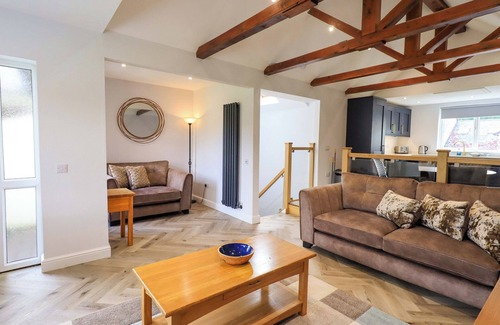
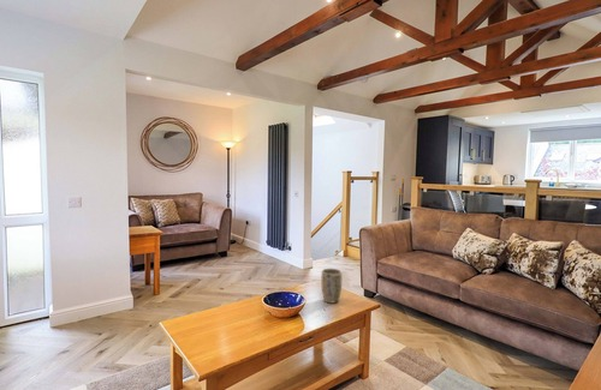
+ plant pot [320,268,343,304]
